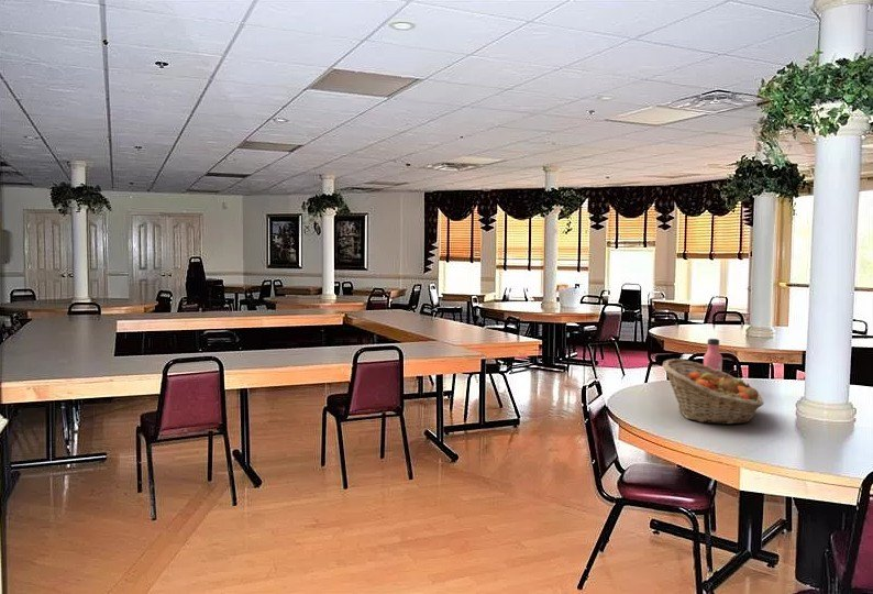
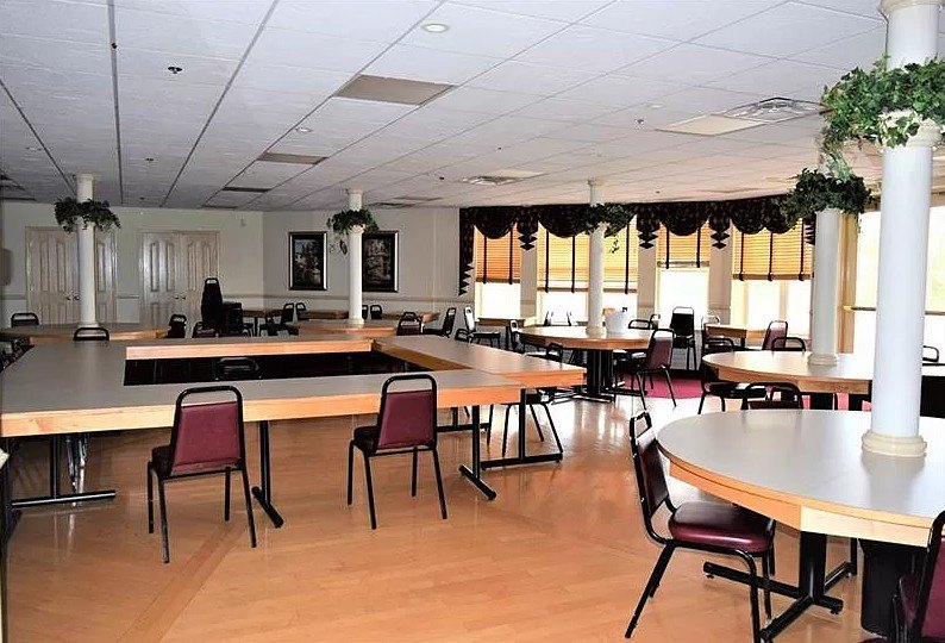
- water bottle [703,338,723,372]
- fruit basket [662,358,765,426]
